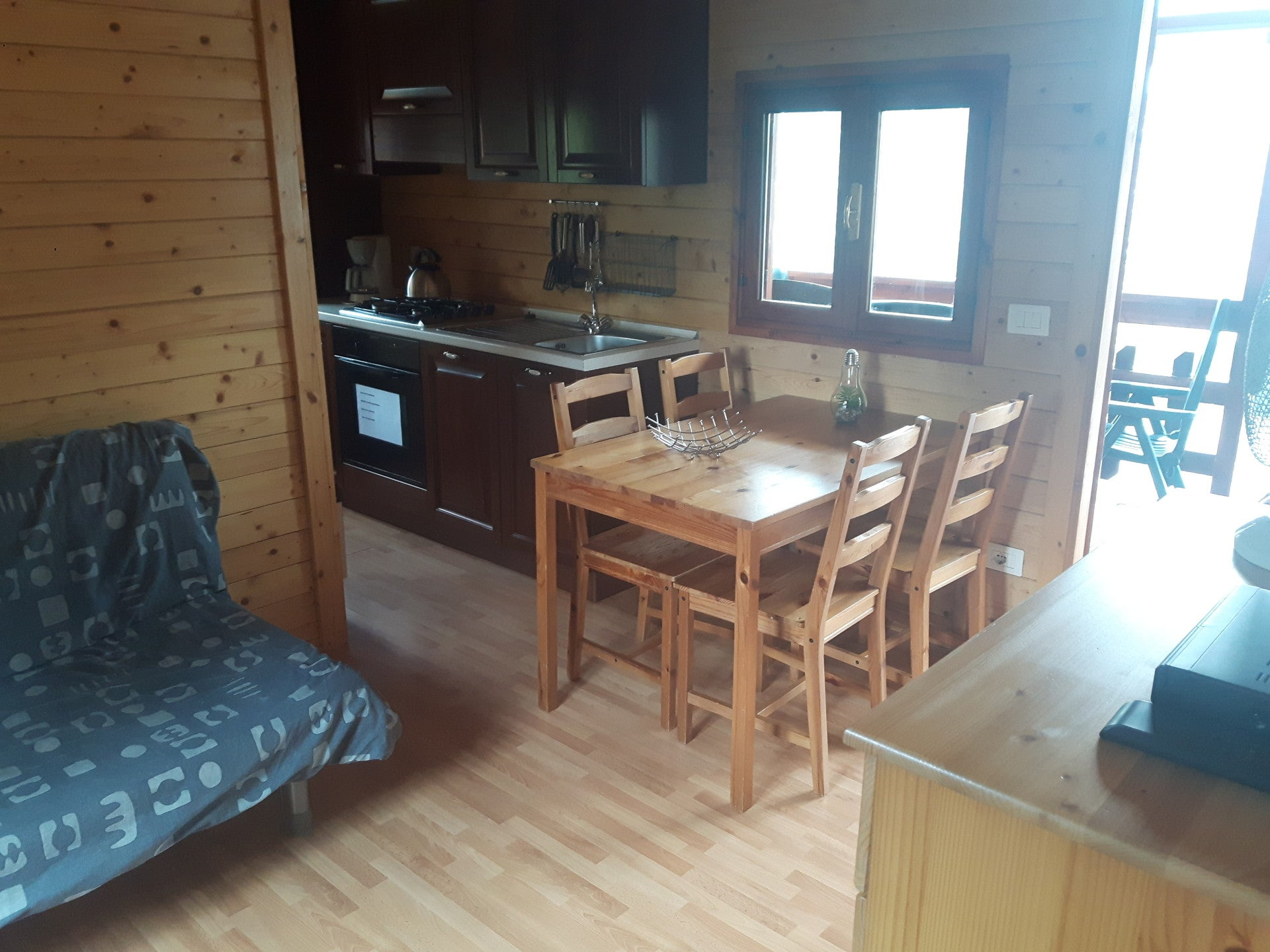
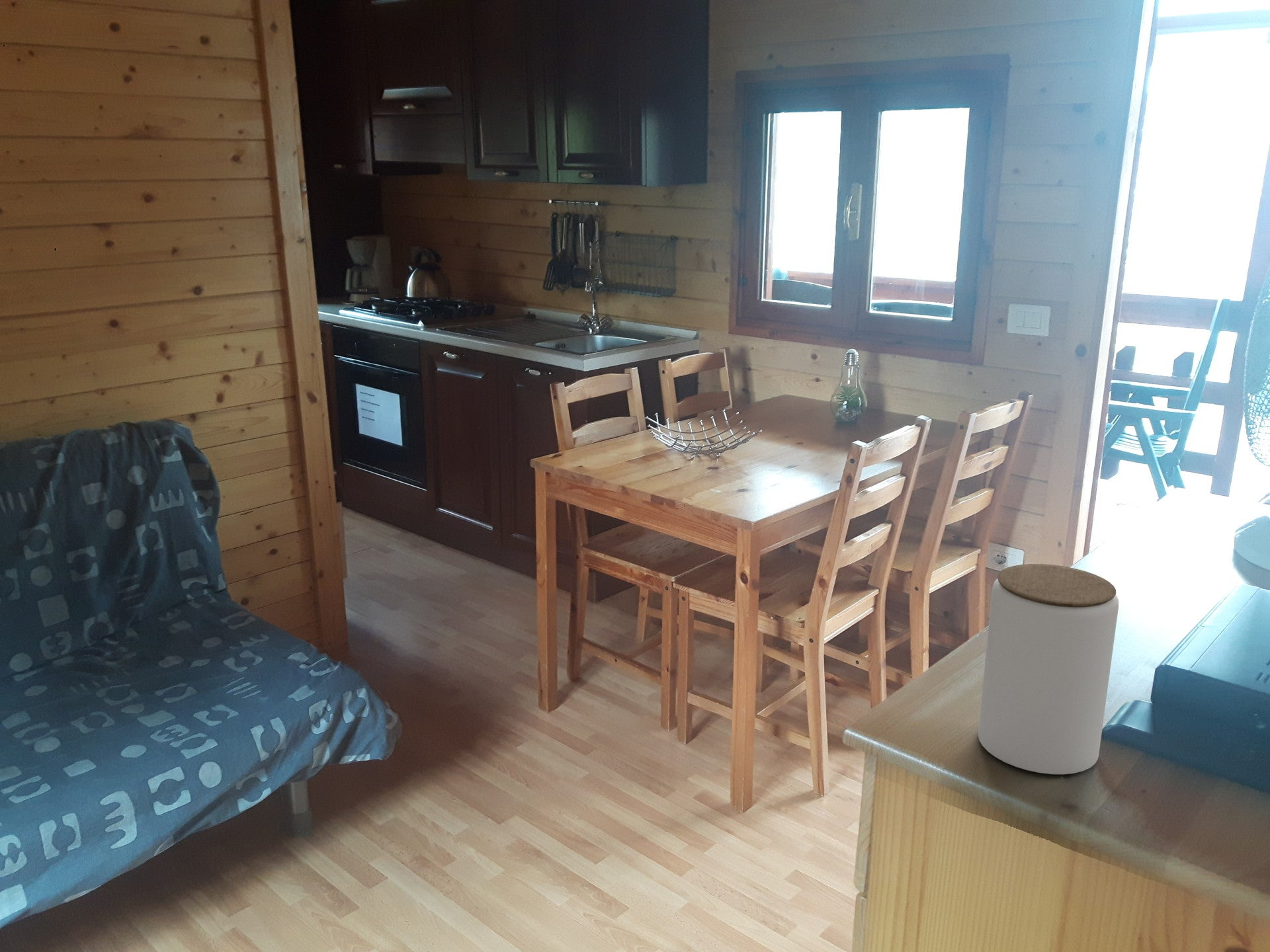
+ jar [978,563,1119,775]
